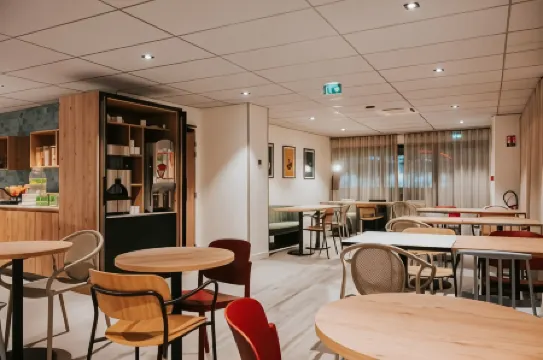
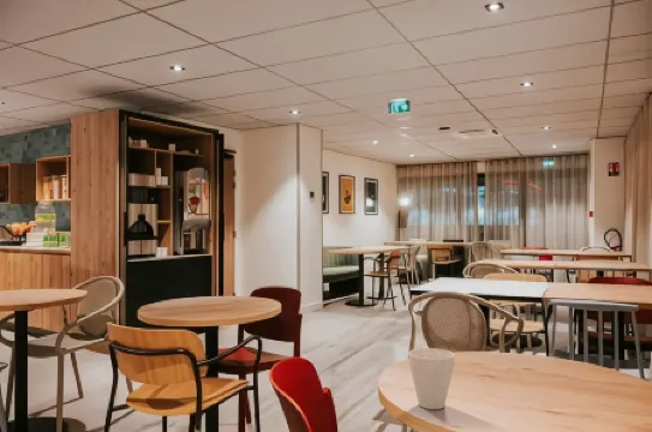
+ cup [407,347,456,410]
